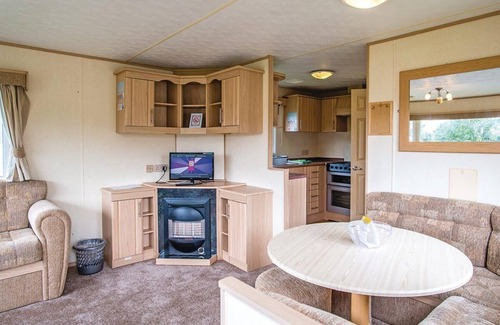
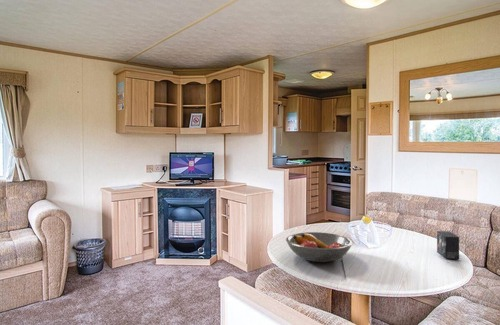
+ fruit bowl [285,231,353,263]
+ small box [436,230,460,260]
